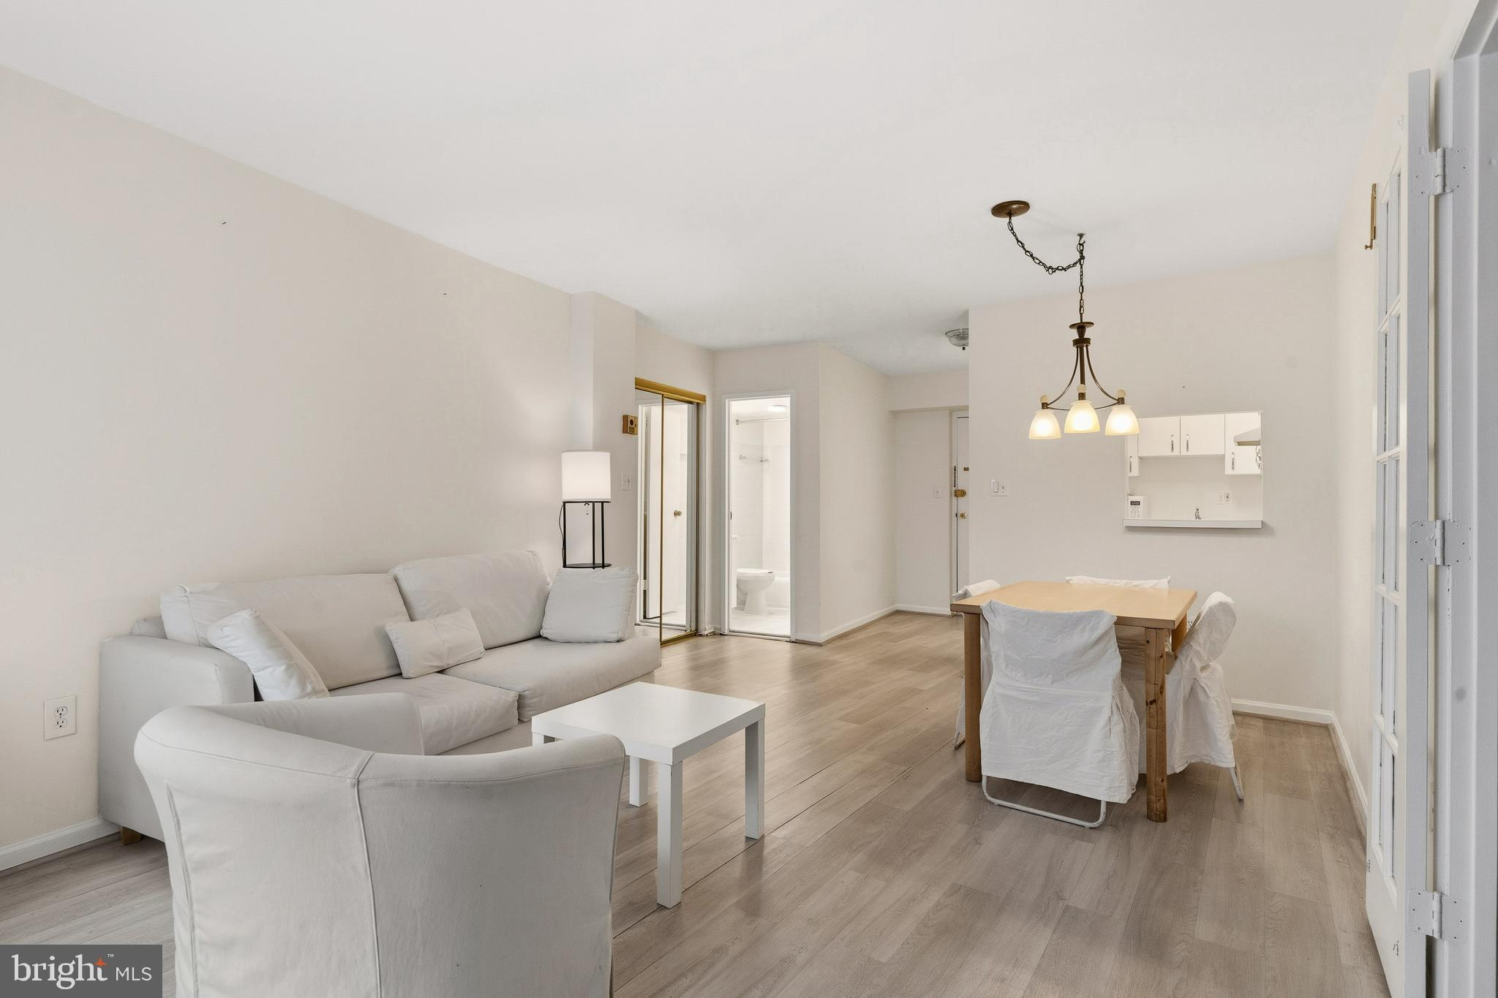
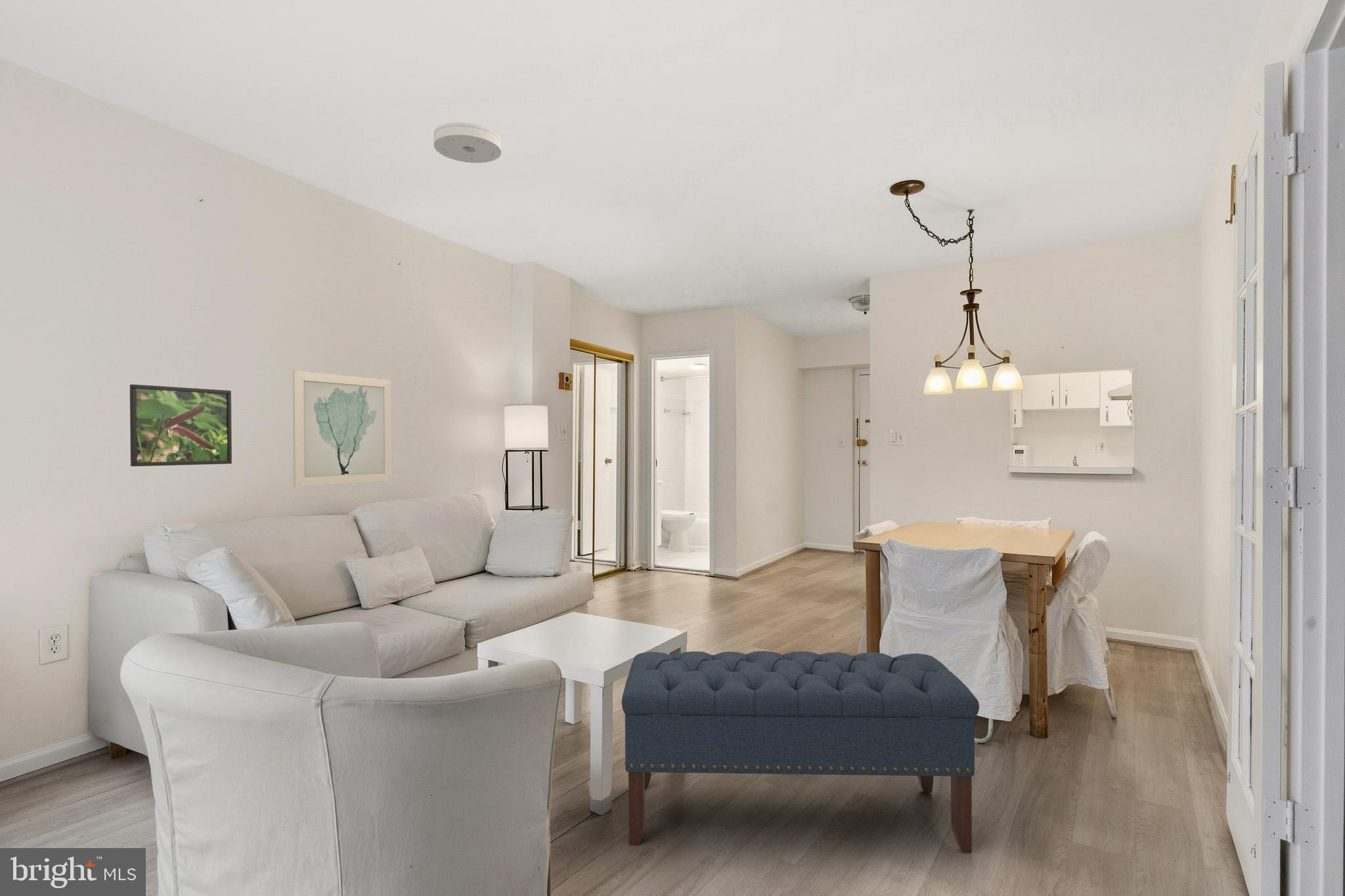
+ smoke detector [433,122,502,163]
+ wall art [292,370,393,488]
+ bench [621,651,980,853]
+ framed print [129,384,232,467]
